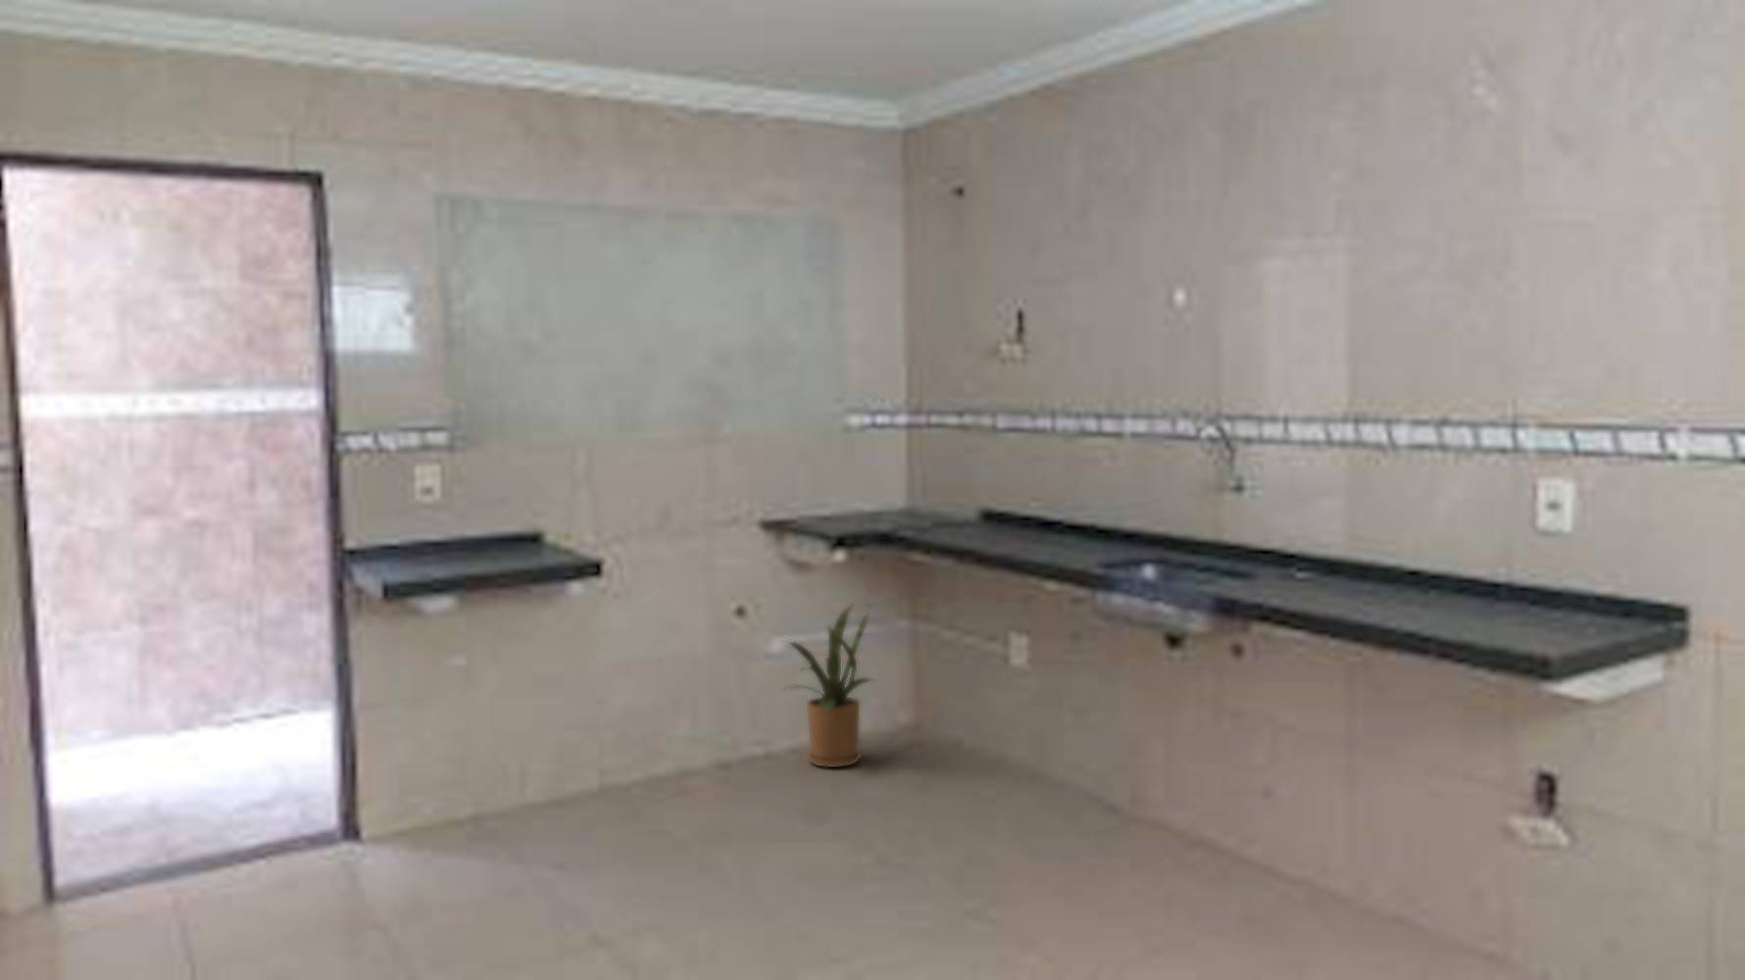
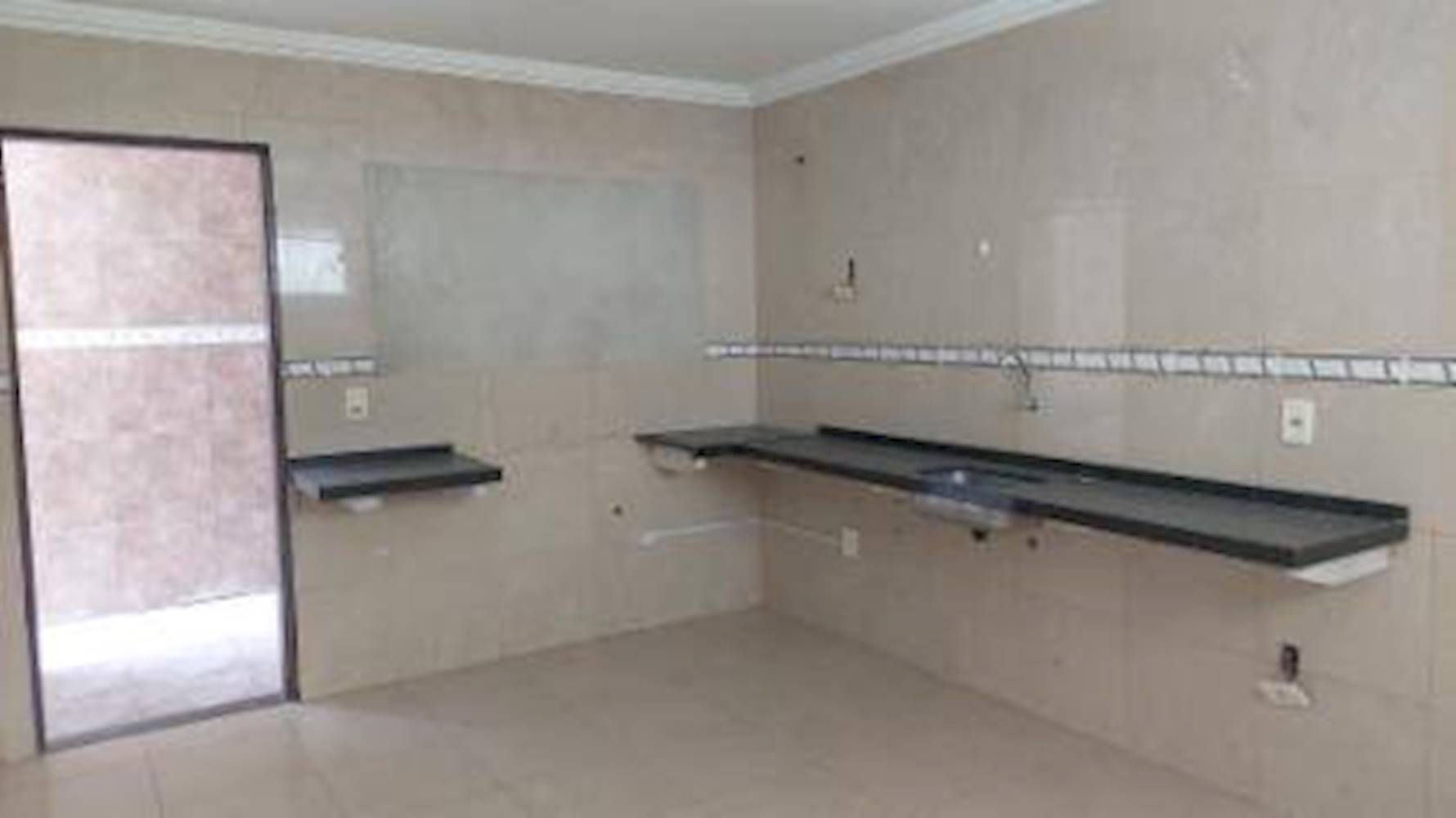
- house plant [778,604,878,768]
